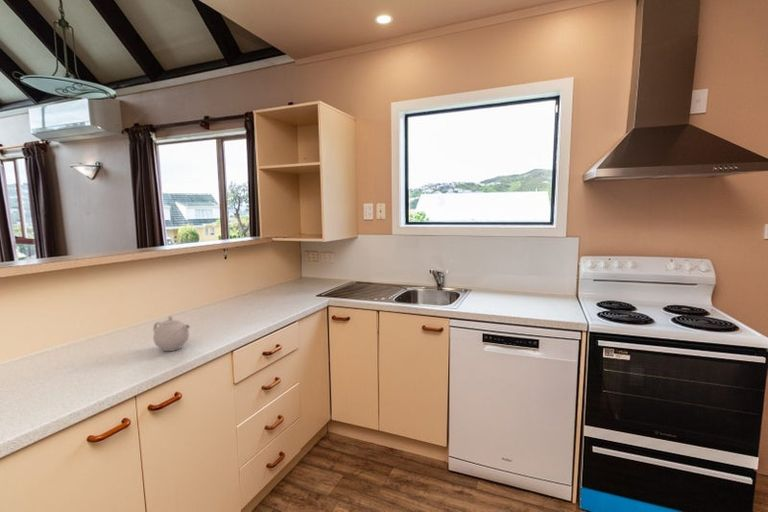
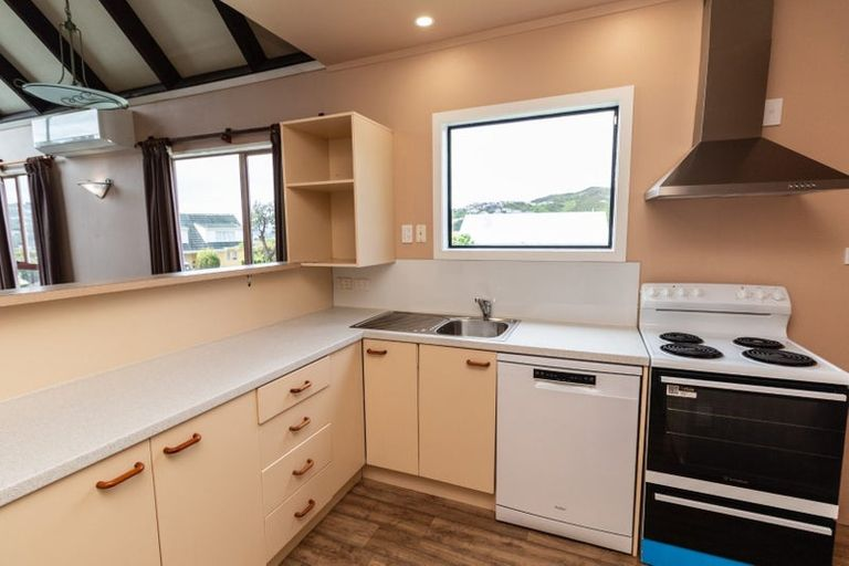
- teapot [152,315,191,352]
